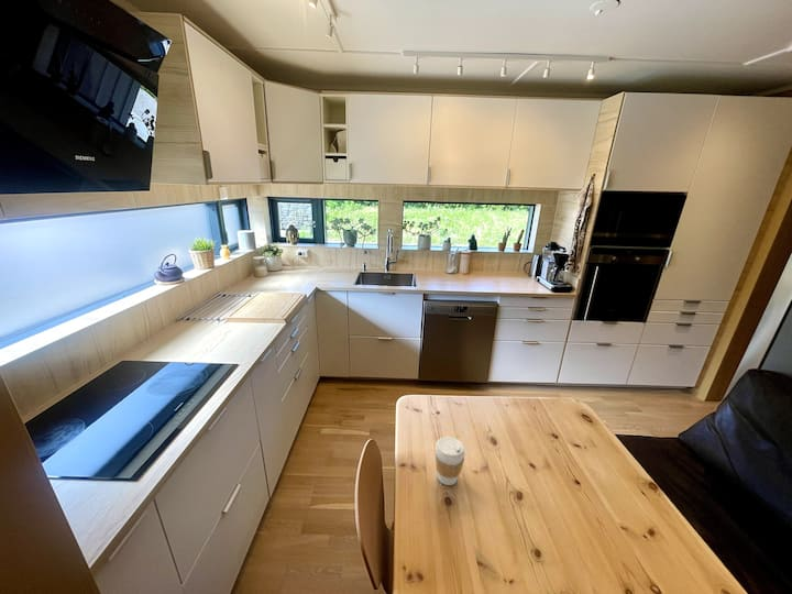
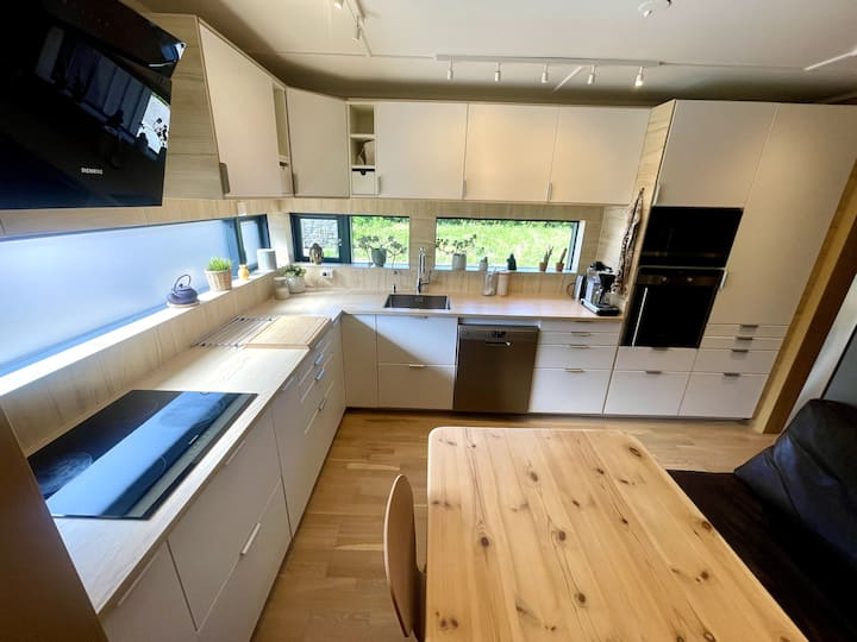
- coffee cup [435,436,466,486]
